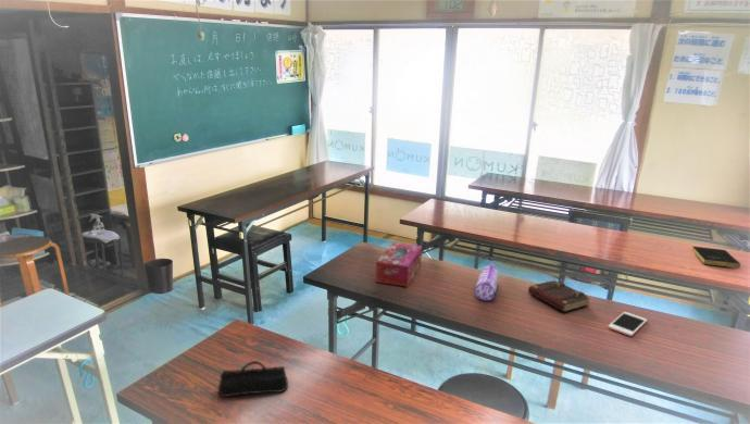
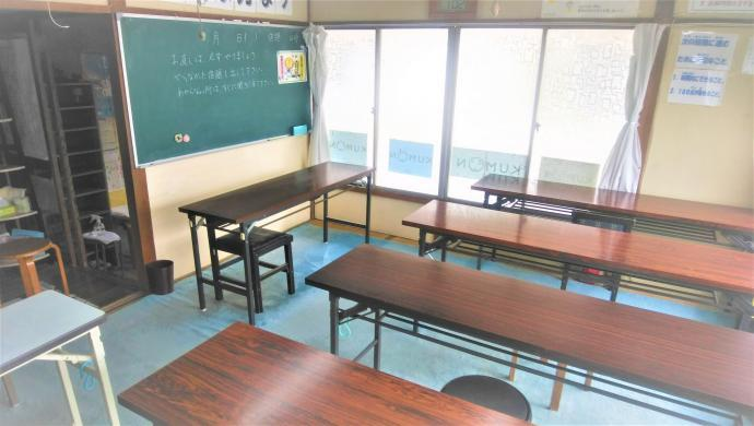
- cell phone [607,311,648,337]
- book [527,279,592,313]
- book [691,245,741,270]
- pencil case [474,263,500,301]
- tissue box [375,241,423,288]
- pencil case [217,360,289,398]
